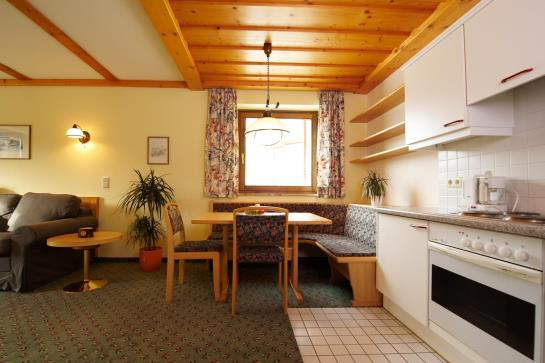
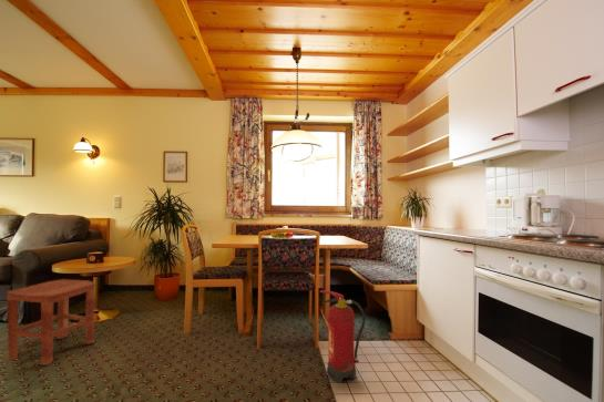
+ stool [6,278,96,367]
+ fire extinguisher [319,289,367,384]
